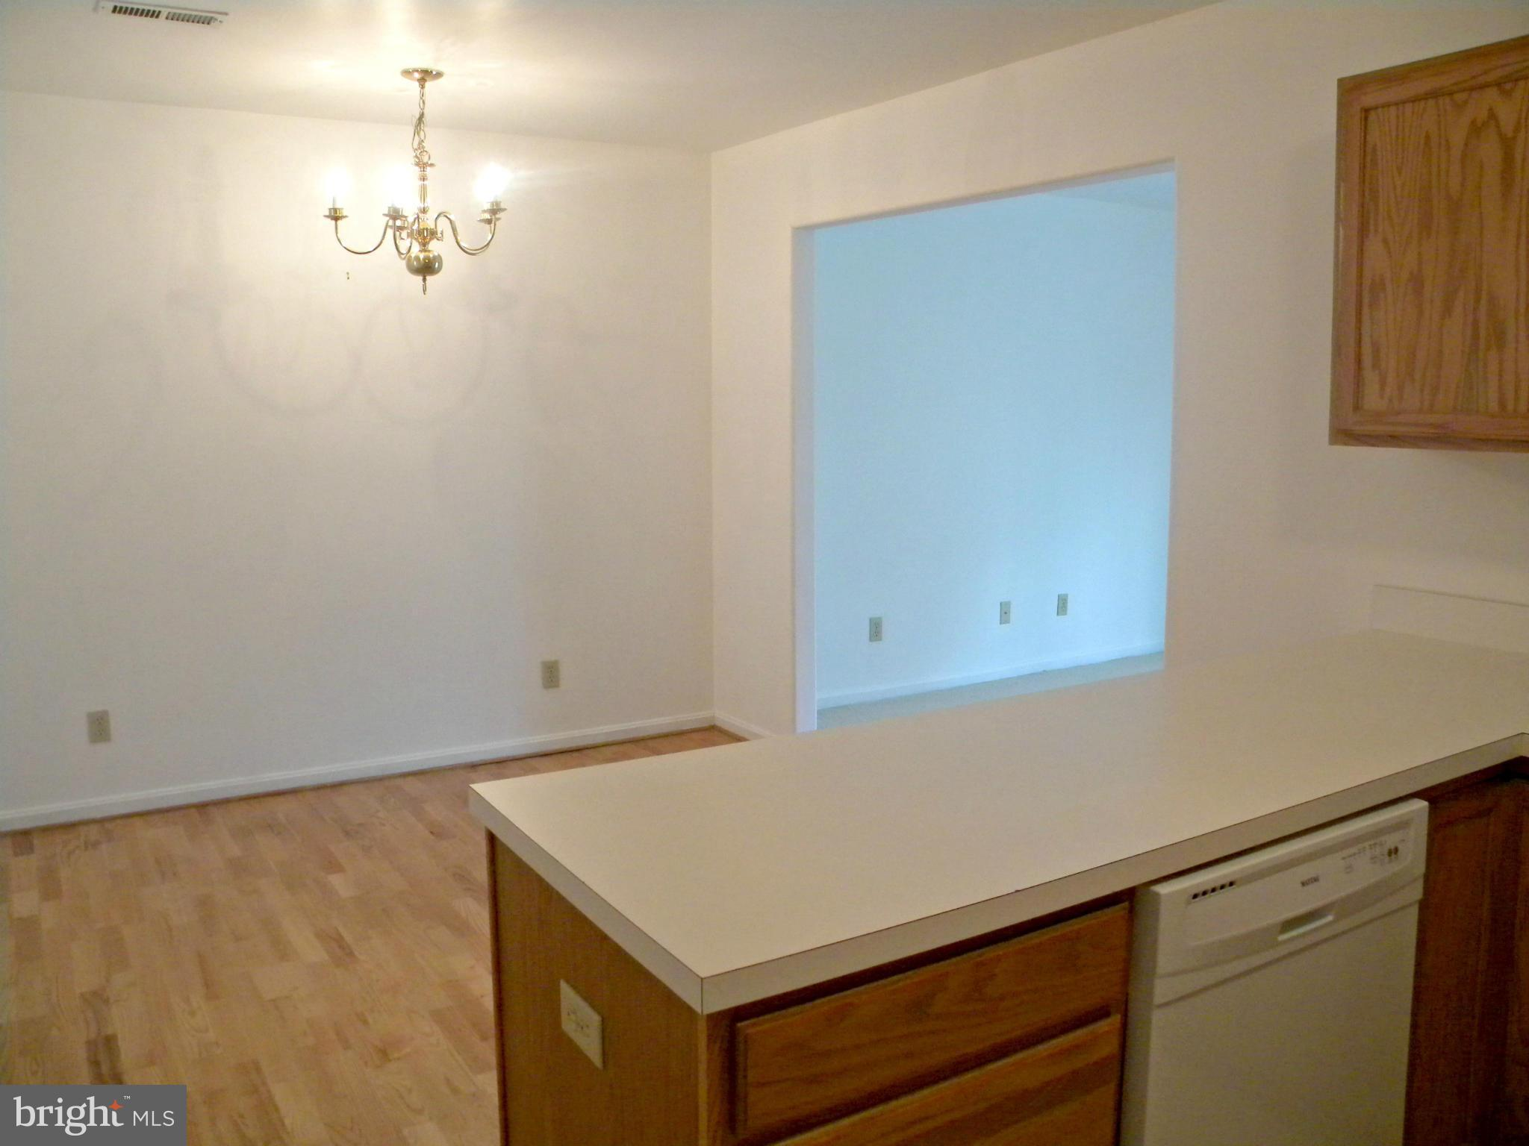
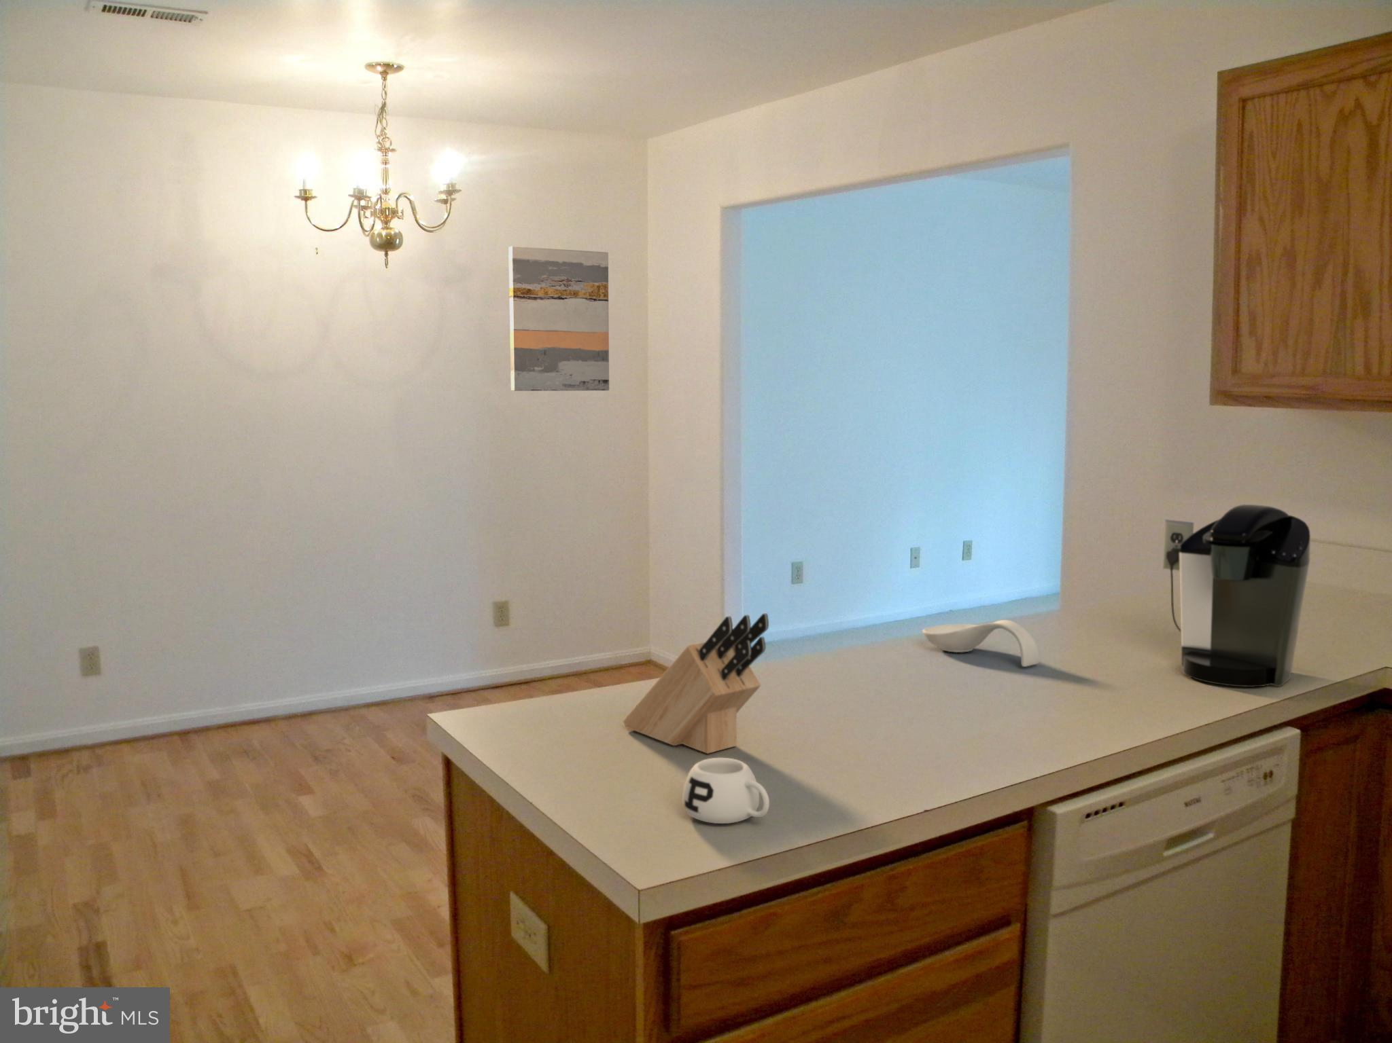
+ wall art [507,245,609,392]
+ spoon rest [922,619,1040,667]
+ mug [682,757,771,824]
+ coffee maker [1162,504,1311,688]
+ knife block [623,612,769,755]
